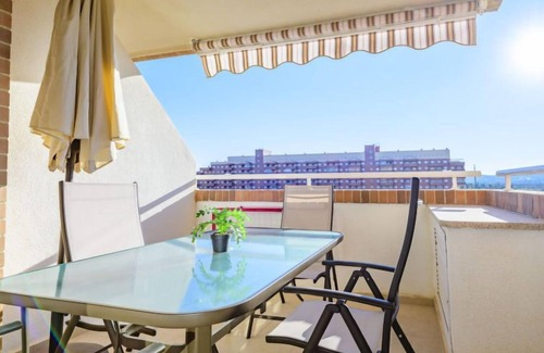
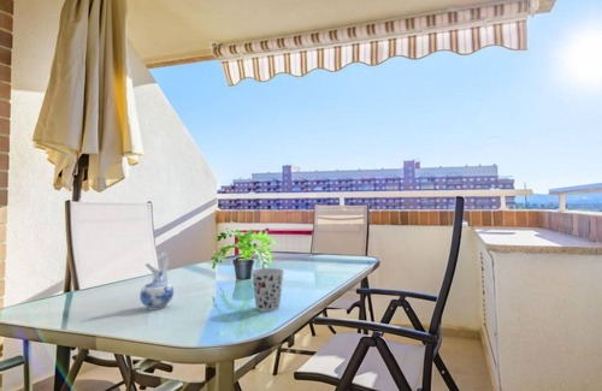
+ cup [250,267,285,313]
+ ceramic pitcher [138,251,175,312]
